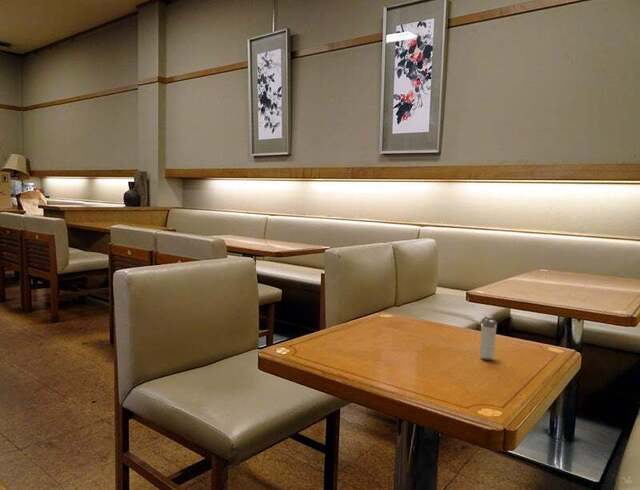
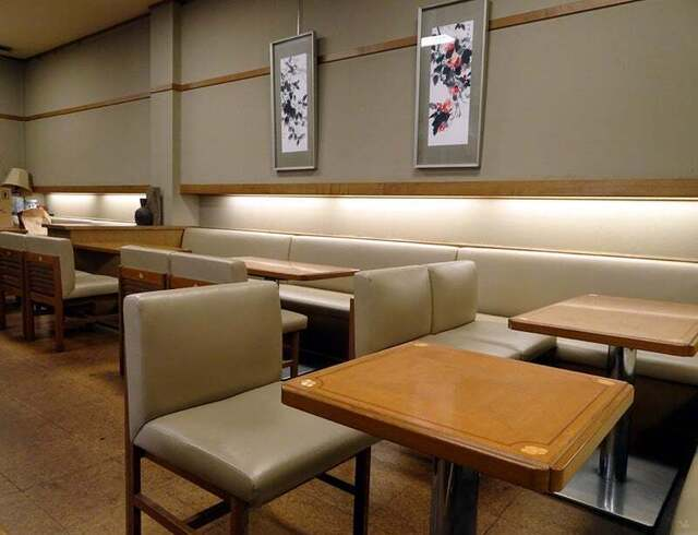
- shaker [479,315,498,361]
